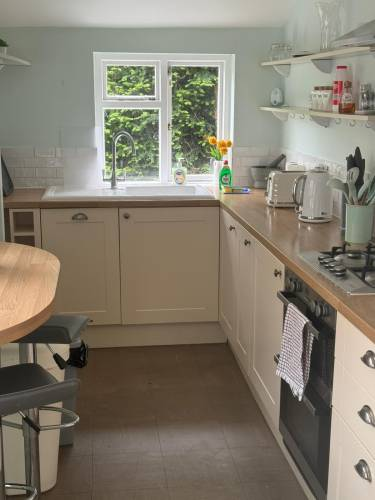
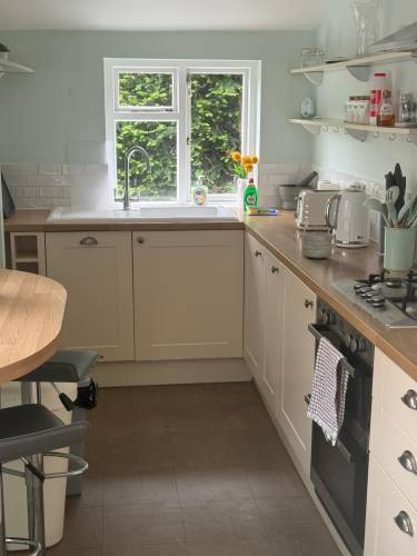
+ mug [301,231,338,259]
